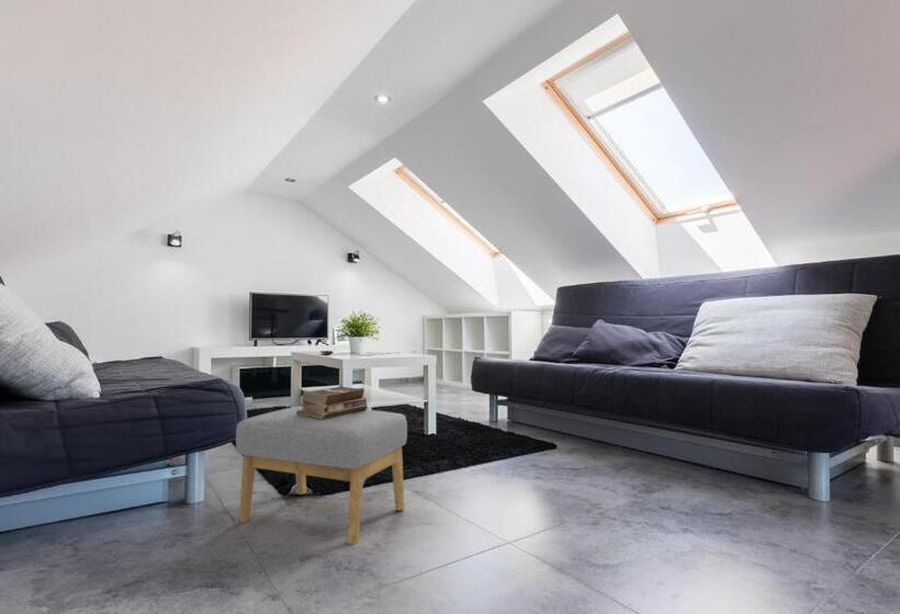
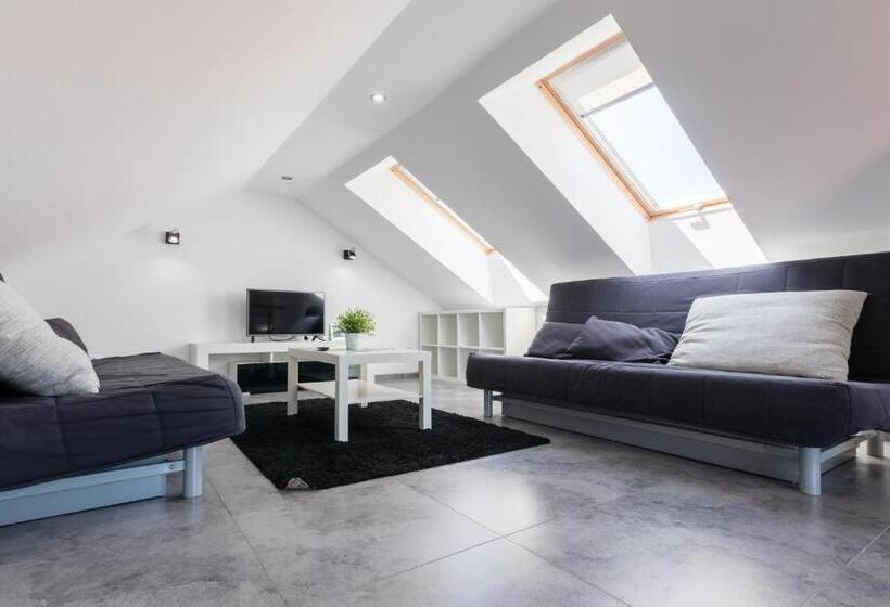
- footstool [235,405,408,545]
- books [296,385,369,419]
